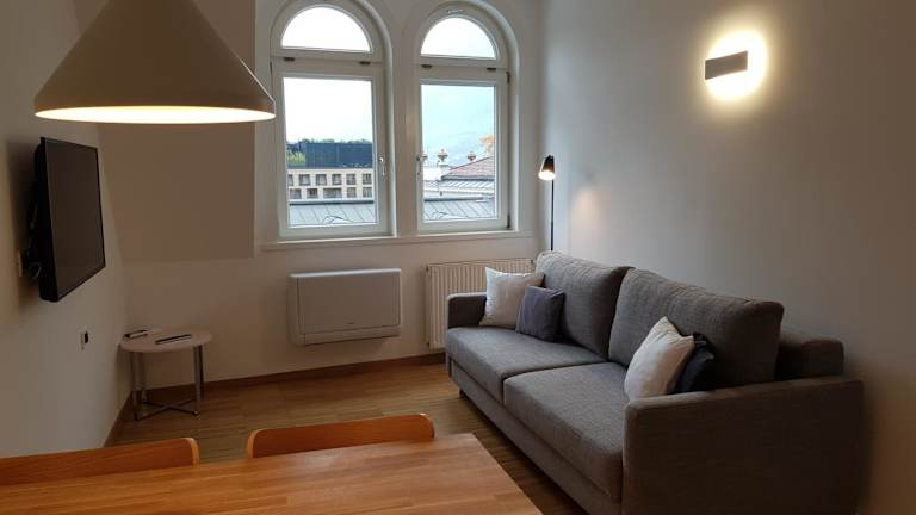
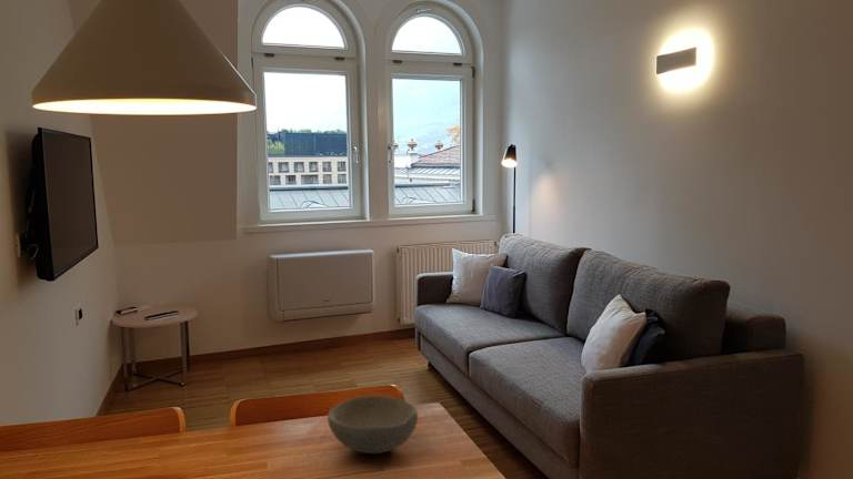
+ bowl [327,395,419,455]
